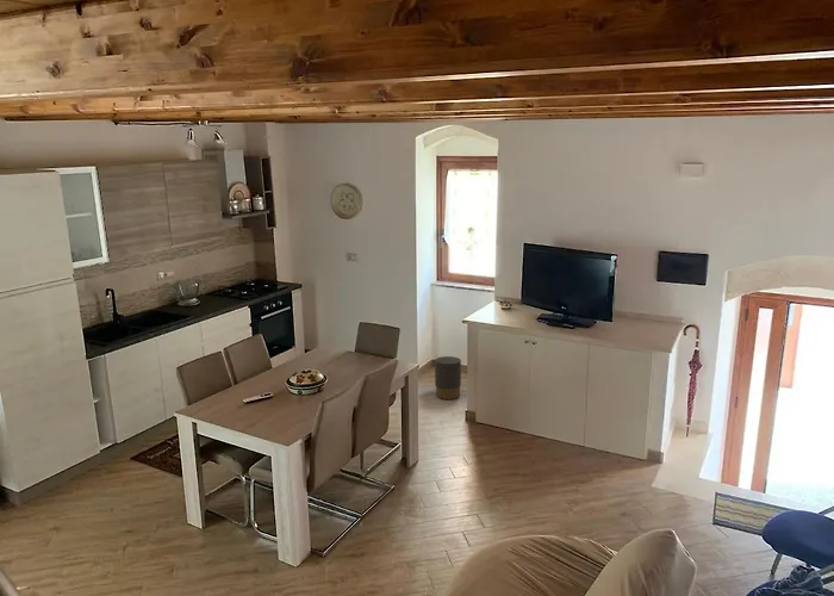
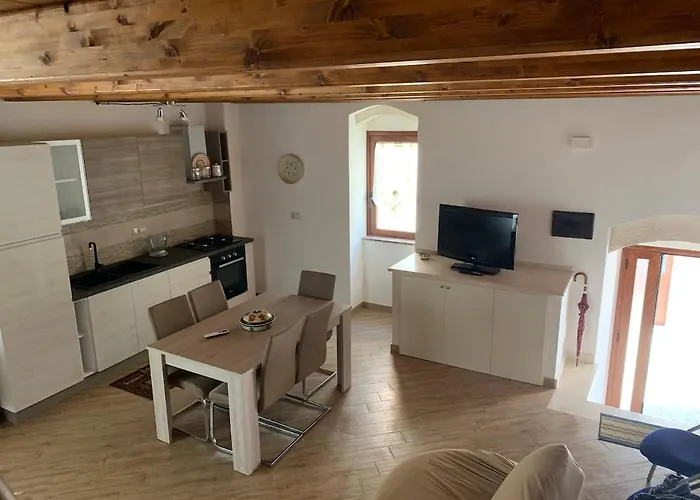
- trash can [431,355,462,401]
